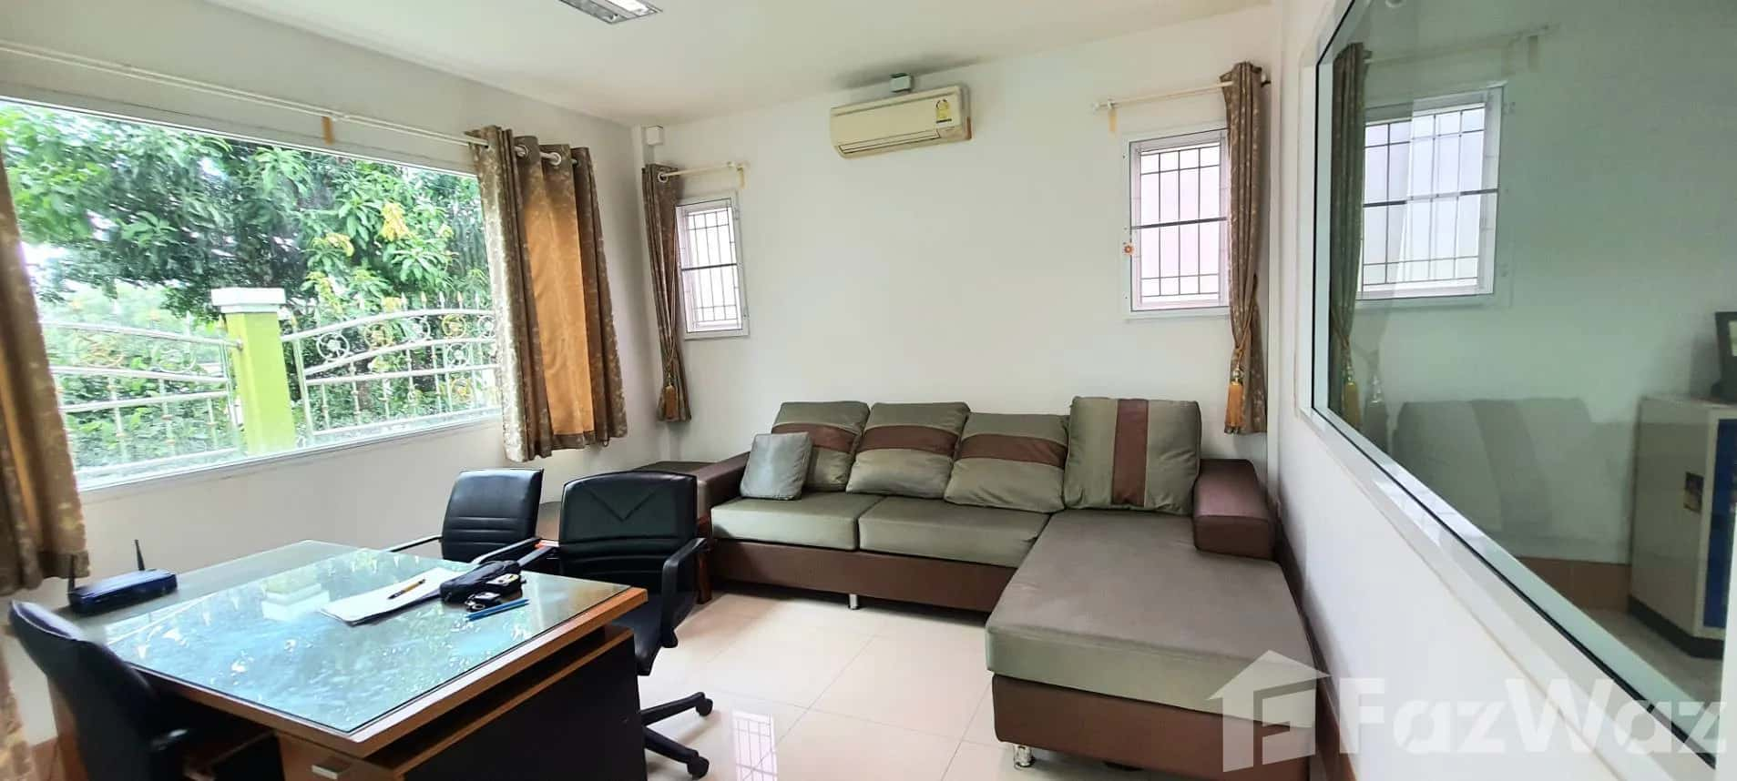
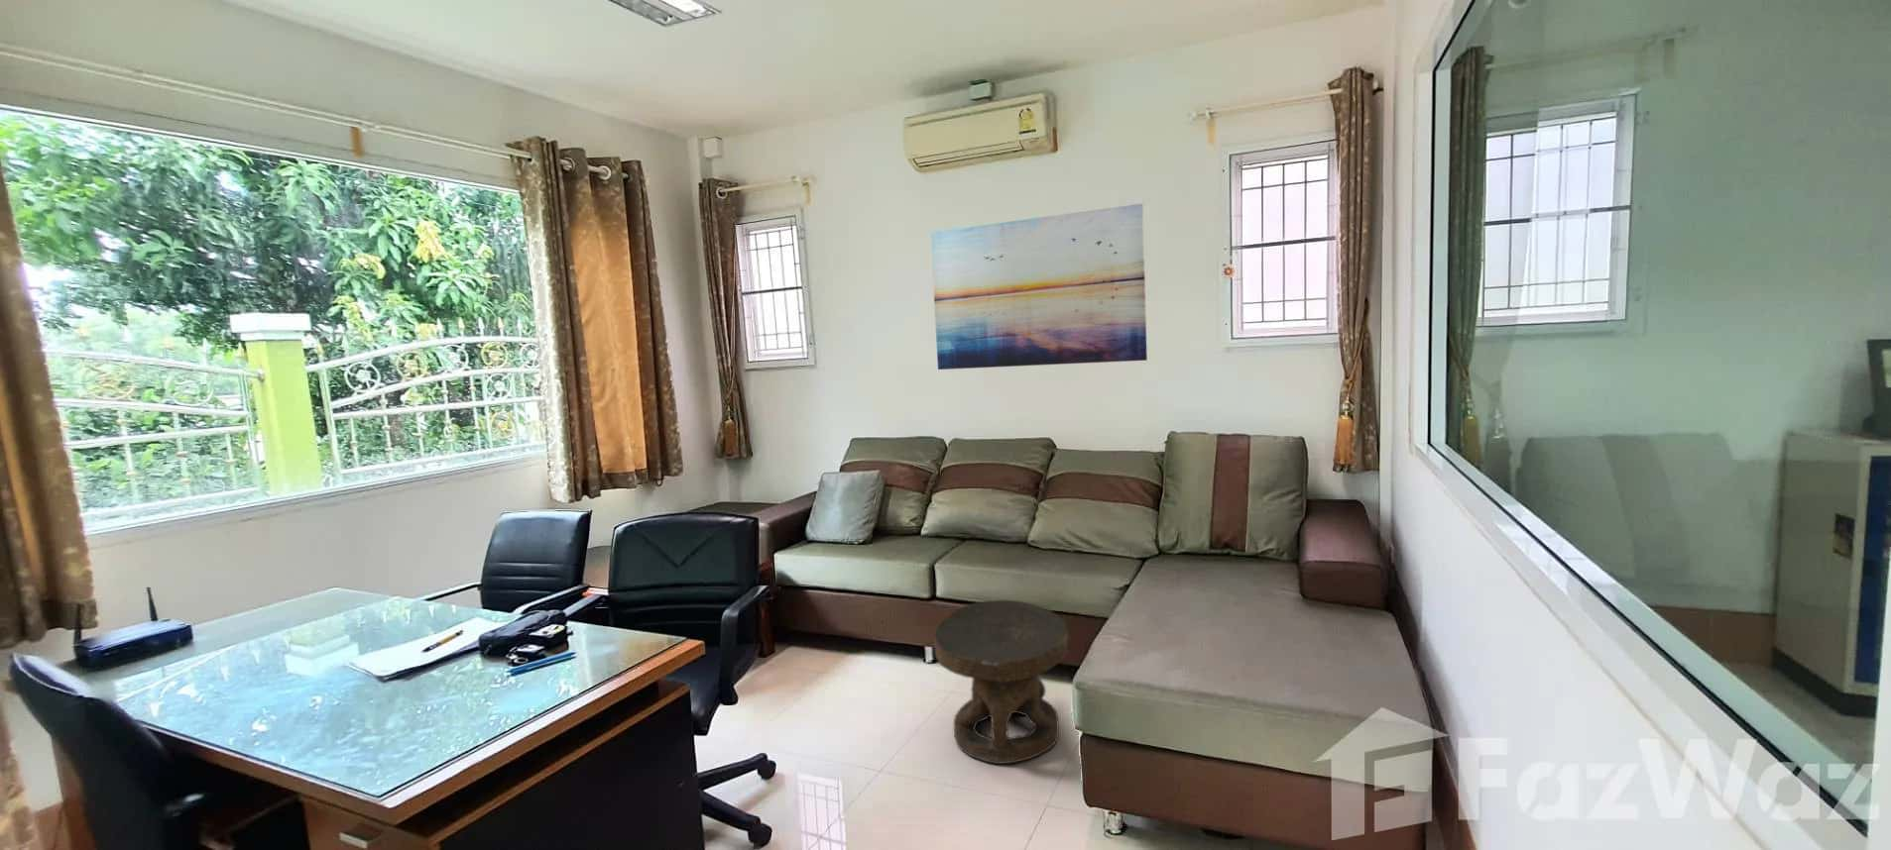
+ wall art [929,203,1148,370]
+ side table [933,599,1069,764]
